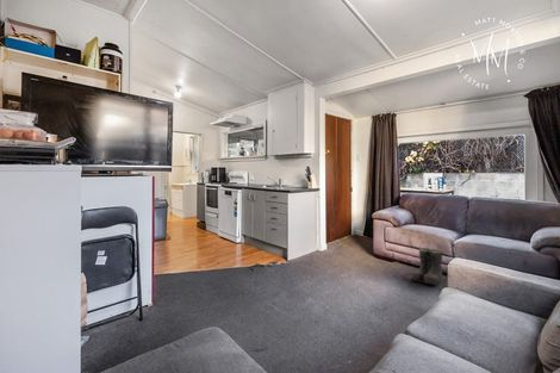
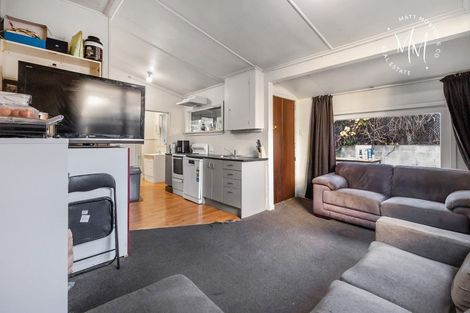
- boots [410,247,444,286]
